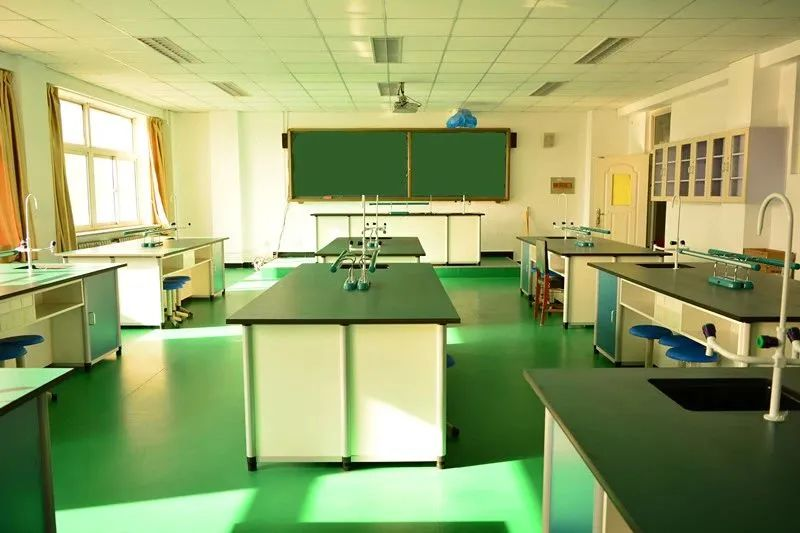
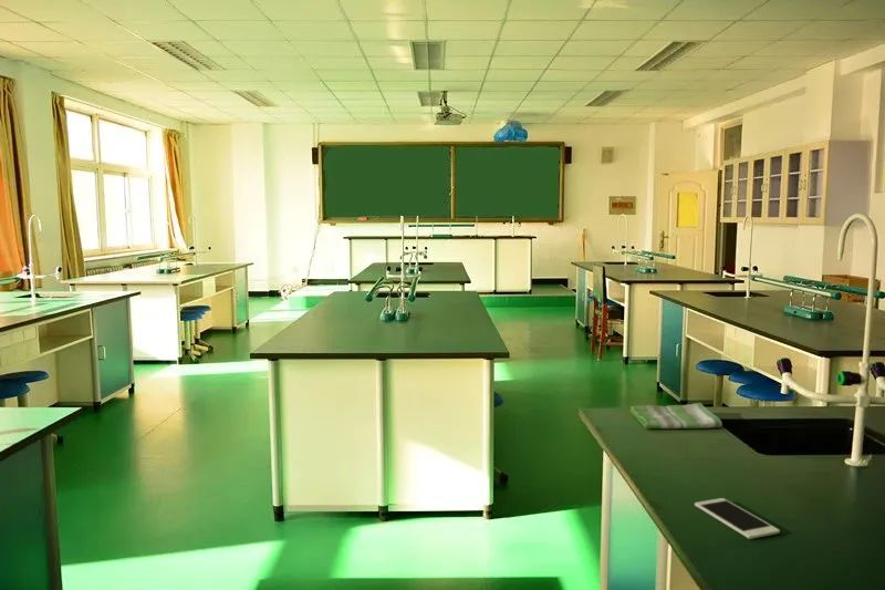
+ cell phone [694,497,781,540]
+ dish towel [629,402,723,429]
